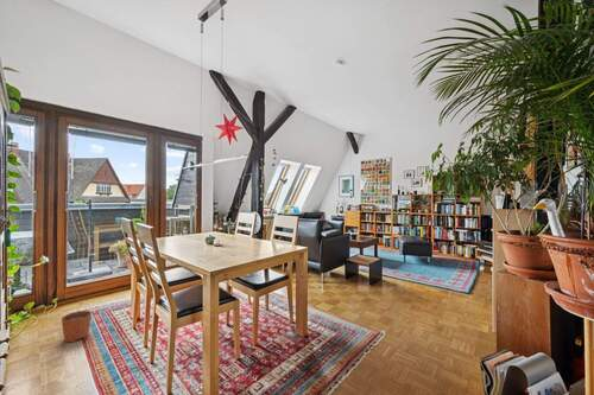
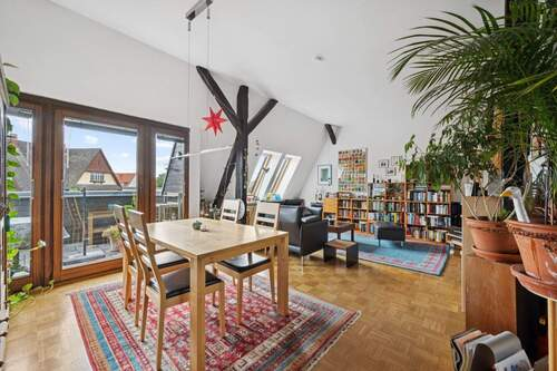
- plant pot [61,302,93,343]
